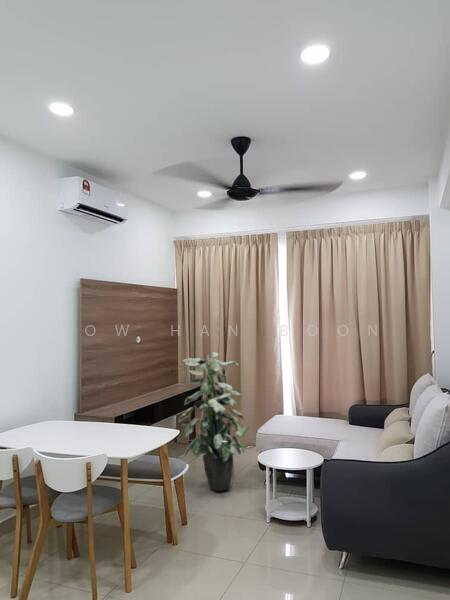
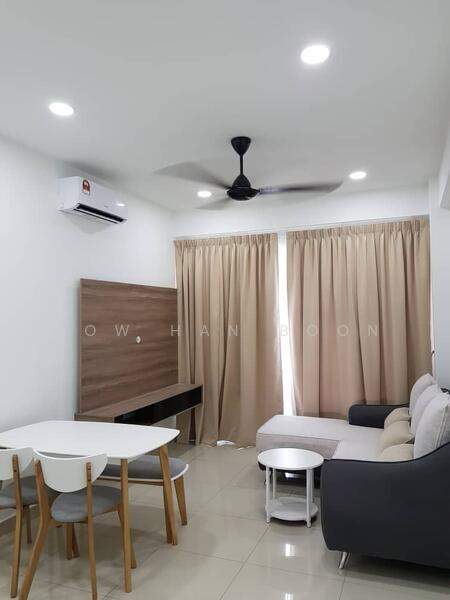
- indoor plant [177,351,251,492]
